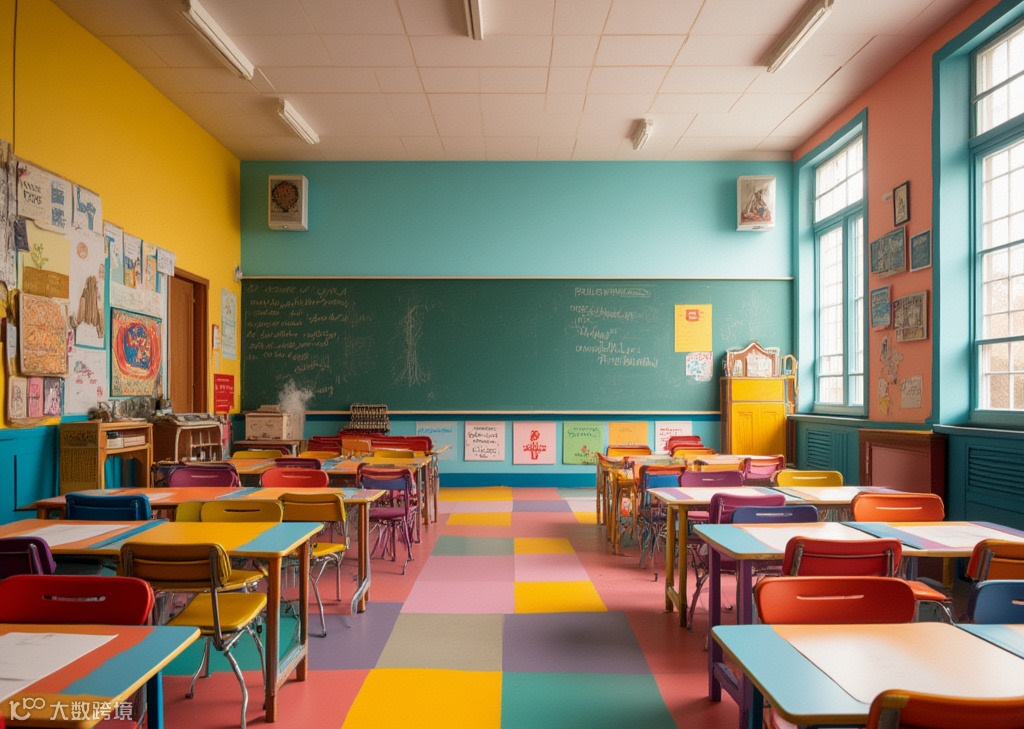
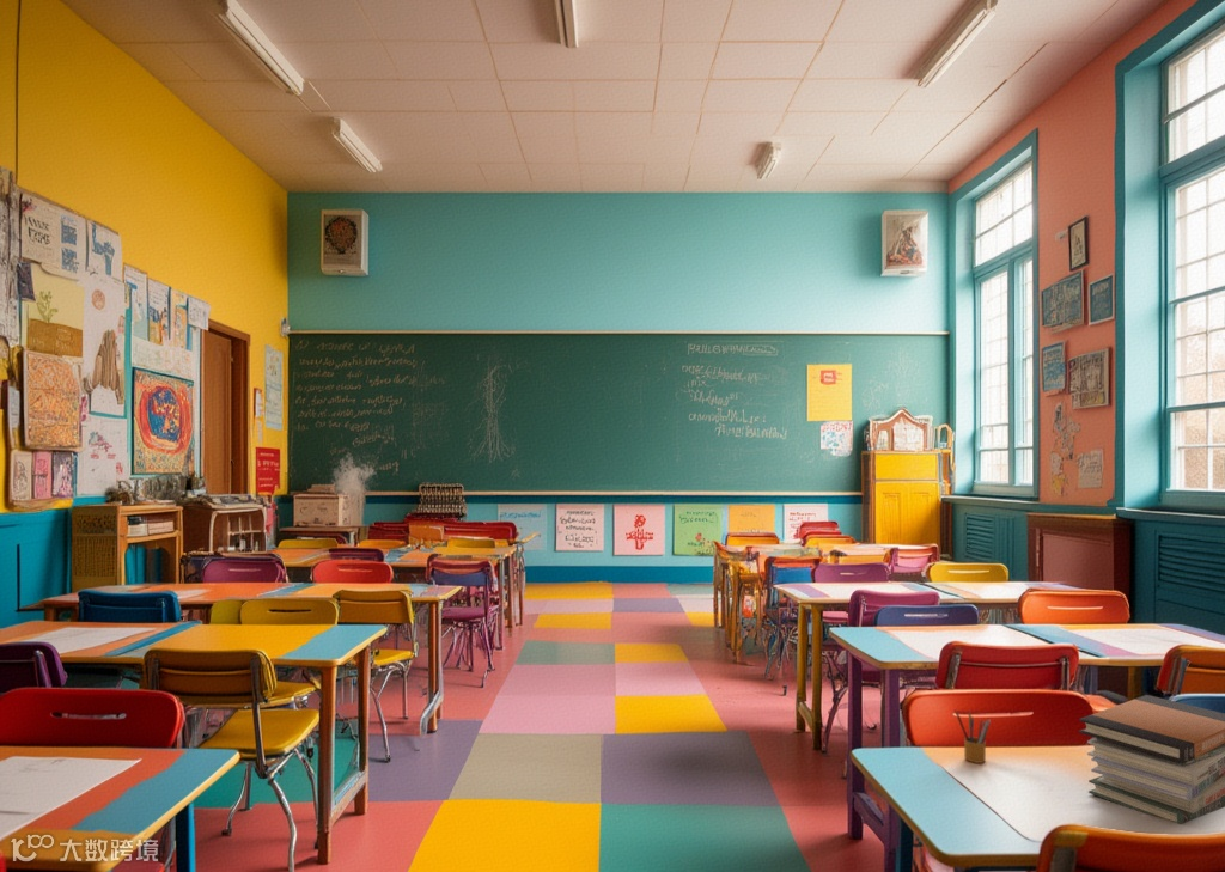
+ pencil box [955,709,992,764]
+ book stack [1078,694,1225,825]
